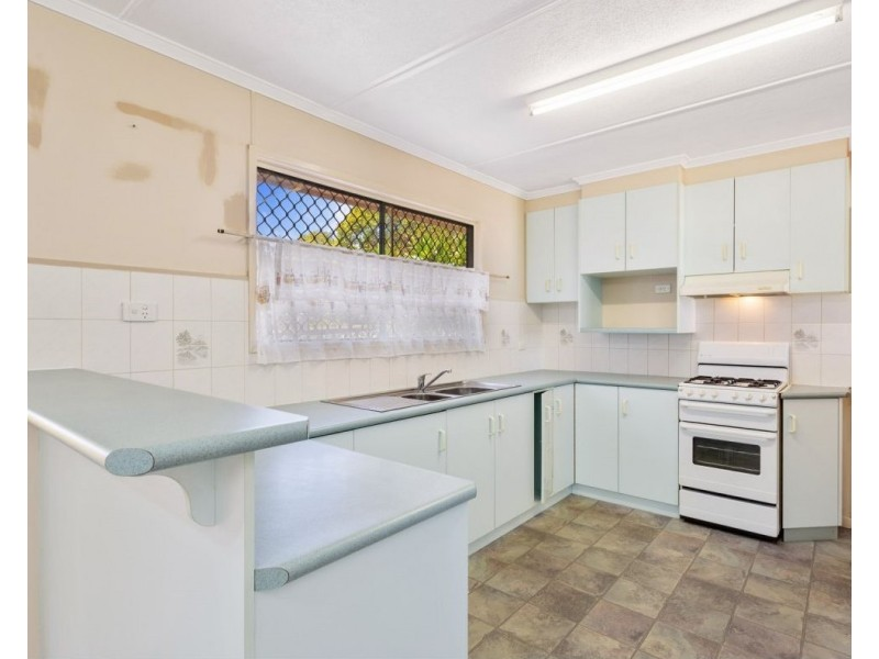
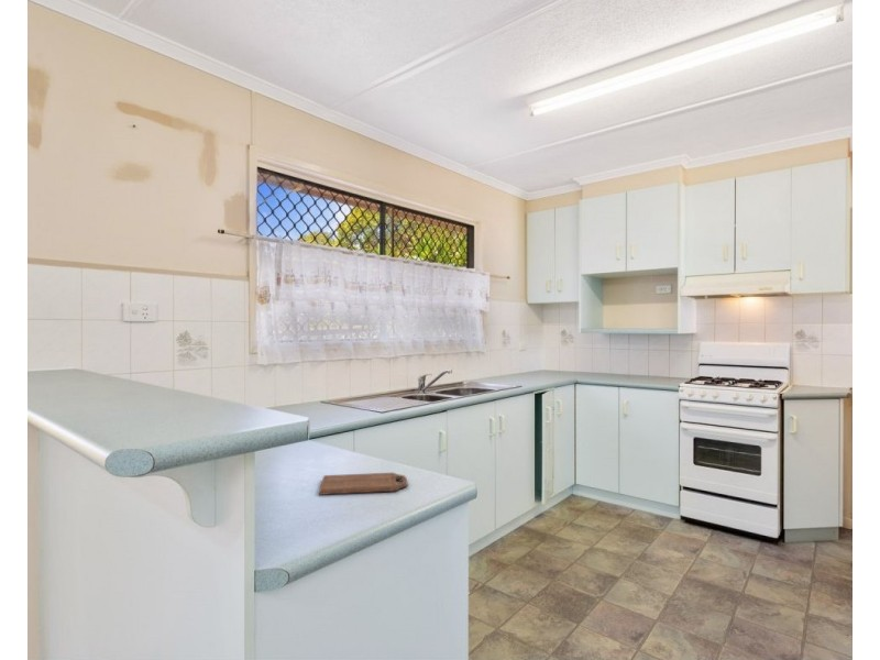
+ cutting board [318,472,408,496]
